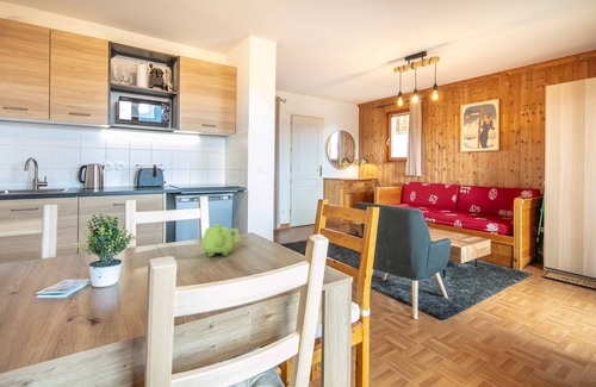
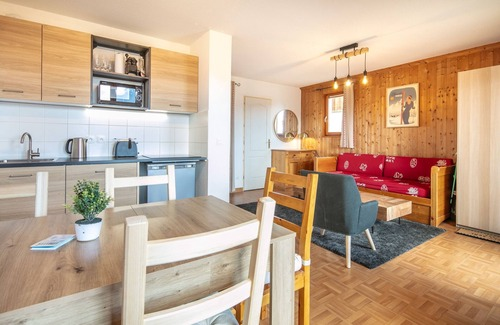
- teapot [200,223,241,257]
